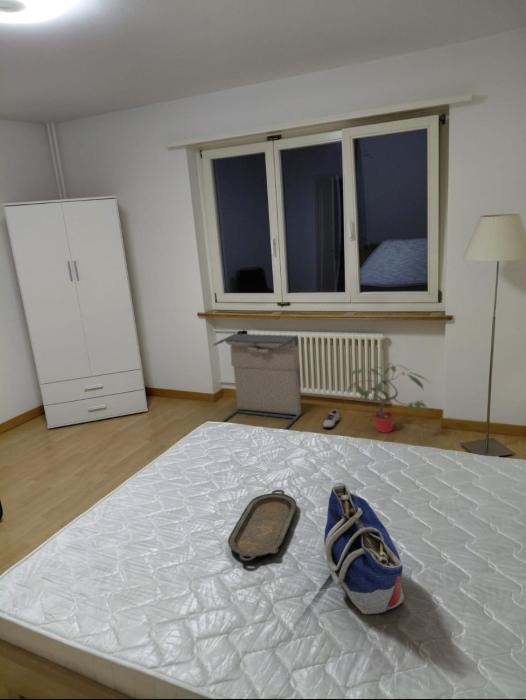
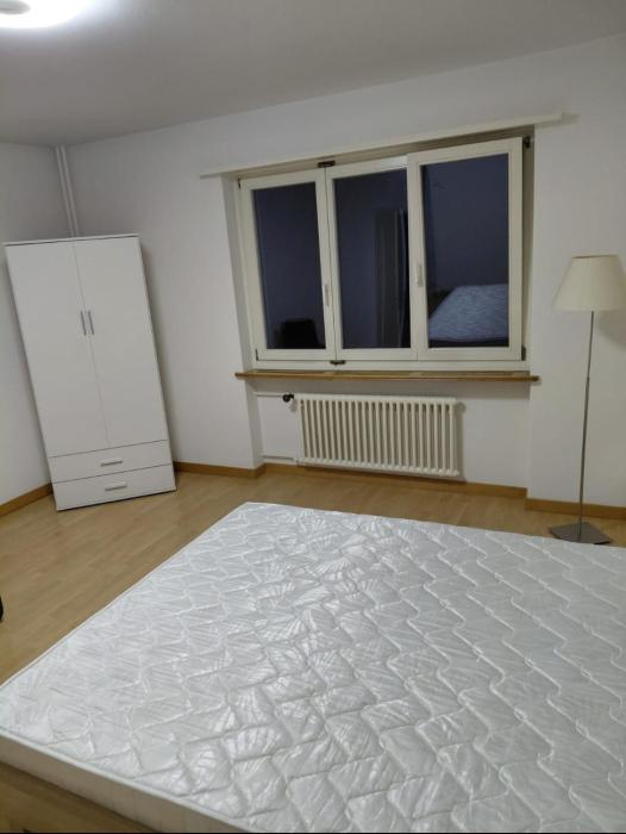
- shoe [322,409,340,429]
- tote bag [322,482,405,615]
- laundry hamper [213,332,303,430]
- potted plant [346,362,430,434]
- serving tray [227,489,297,562]
